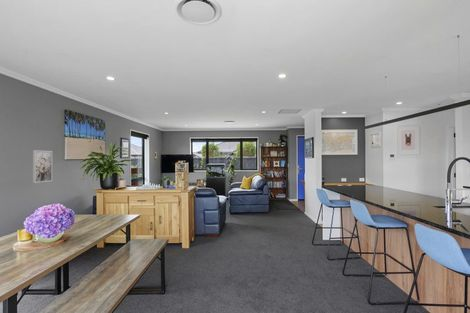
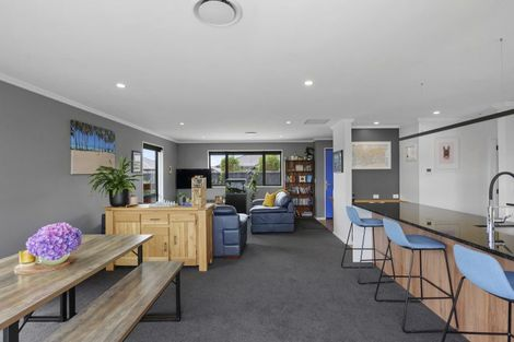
- wall art [32,149,53,184]
